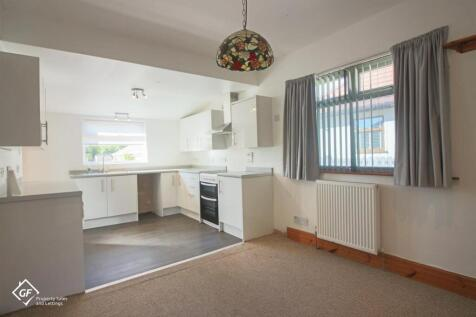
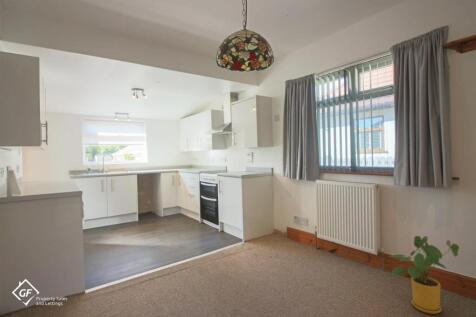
+ house plant [388,235,460,315]
